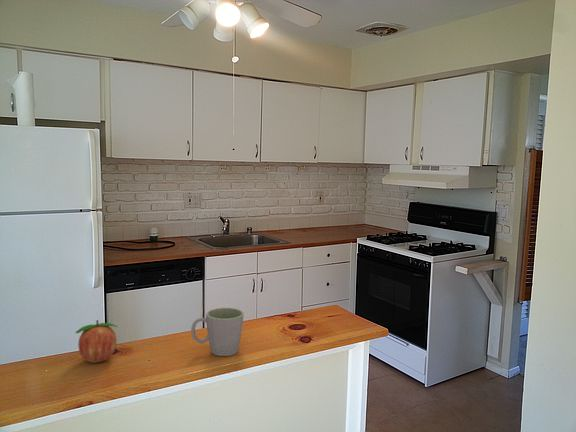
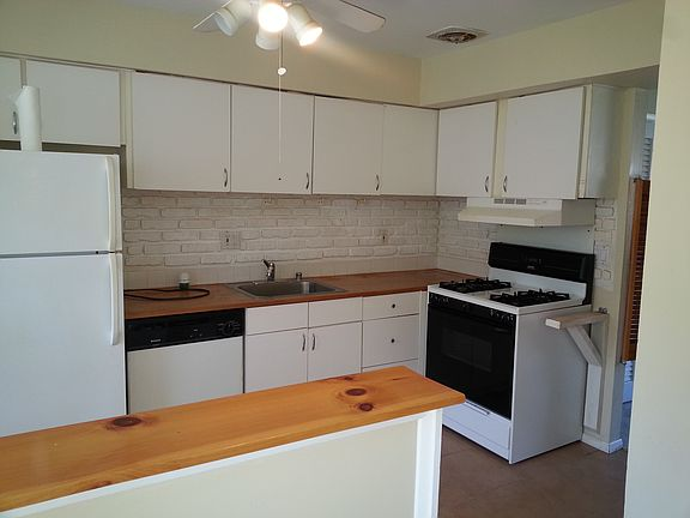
- mug [190,307,245,357]
- fruit [74,319,119,364]
